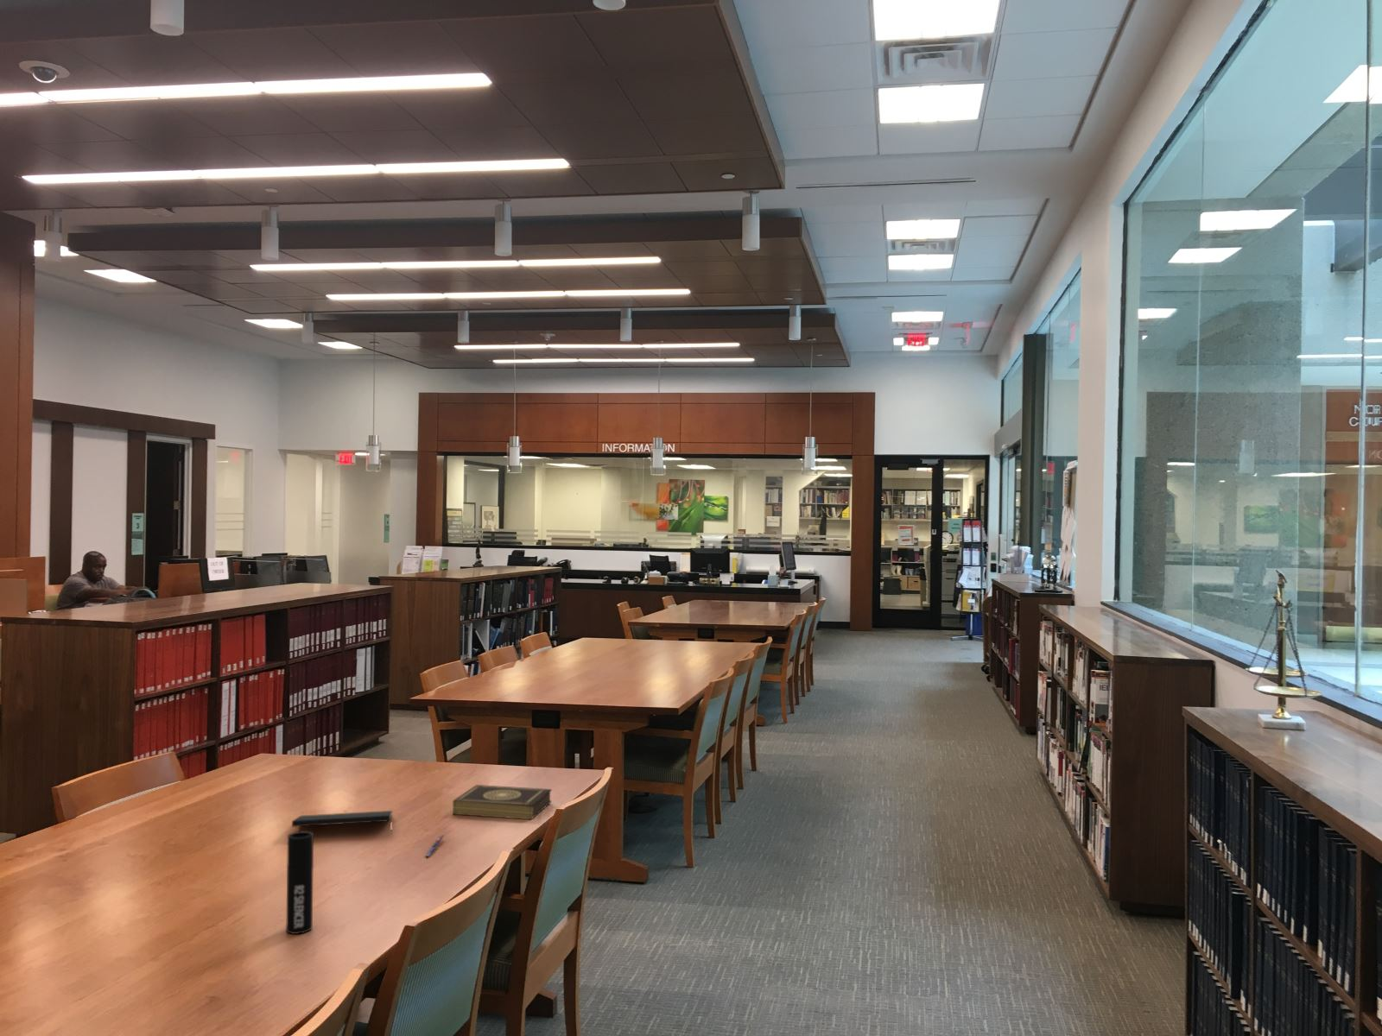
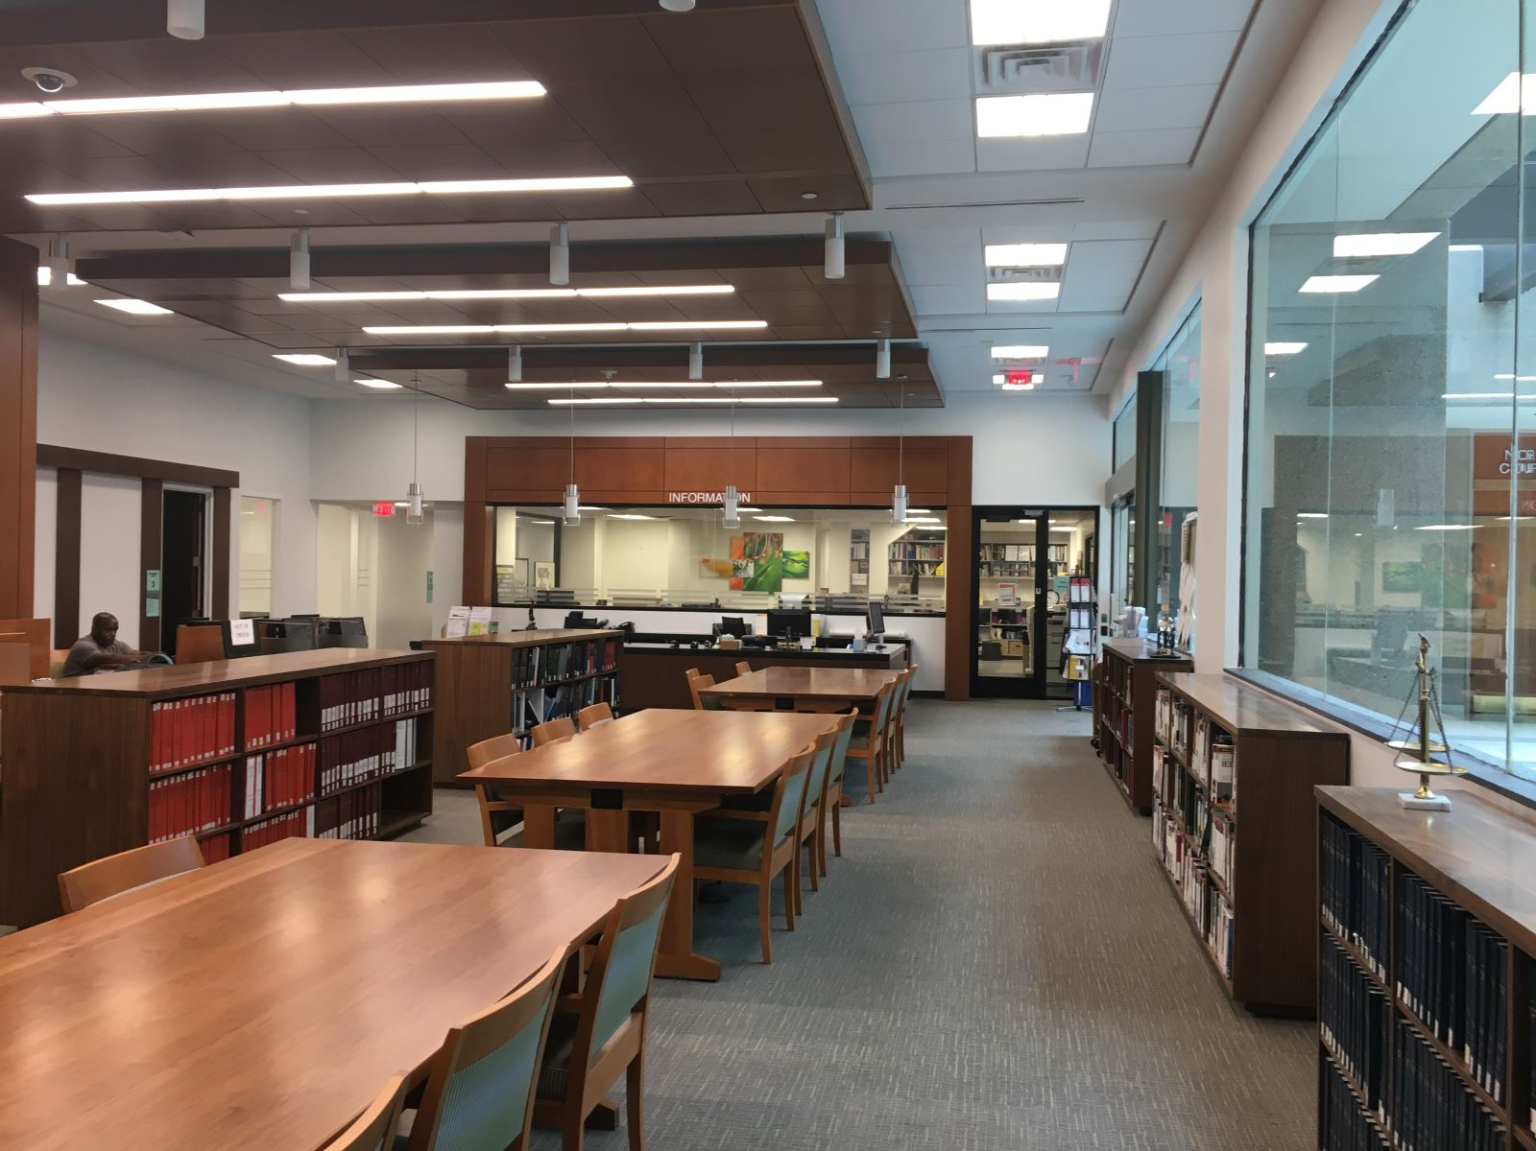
- book [452,784,553,821]
- cup [285,830,314,935]
- notepad [291,810,394,834]
- pen [424,834,445,859]
